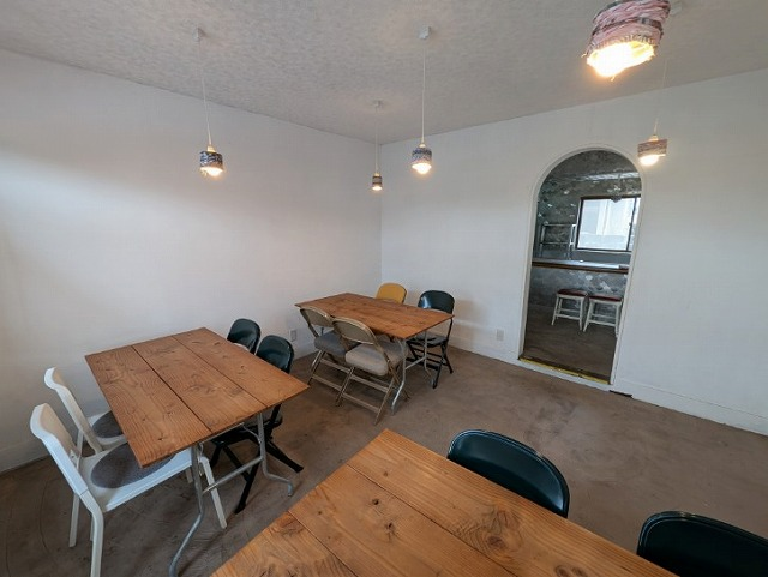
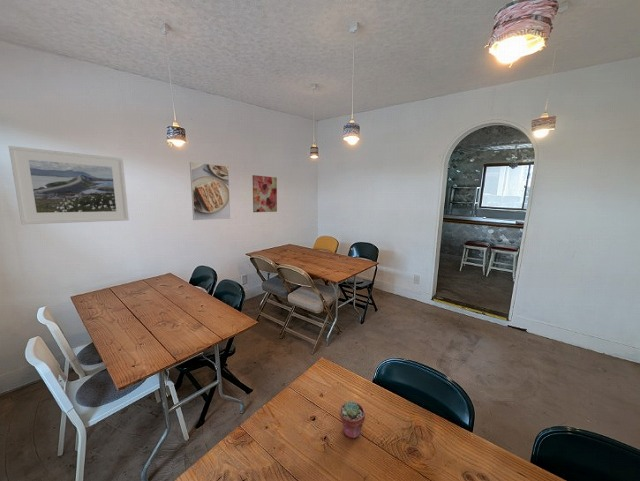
+ potted succulent [339,400,366,439]
+ wall art [252,174,278,213]
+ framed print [189,161,231,221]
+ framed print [8,145,130,225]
